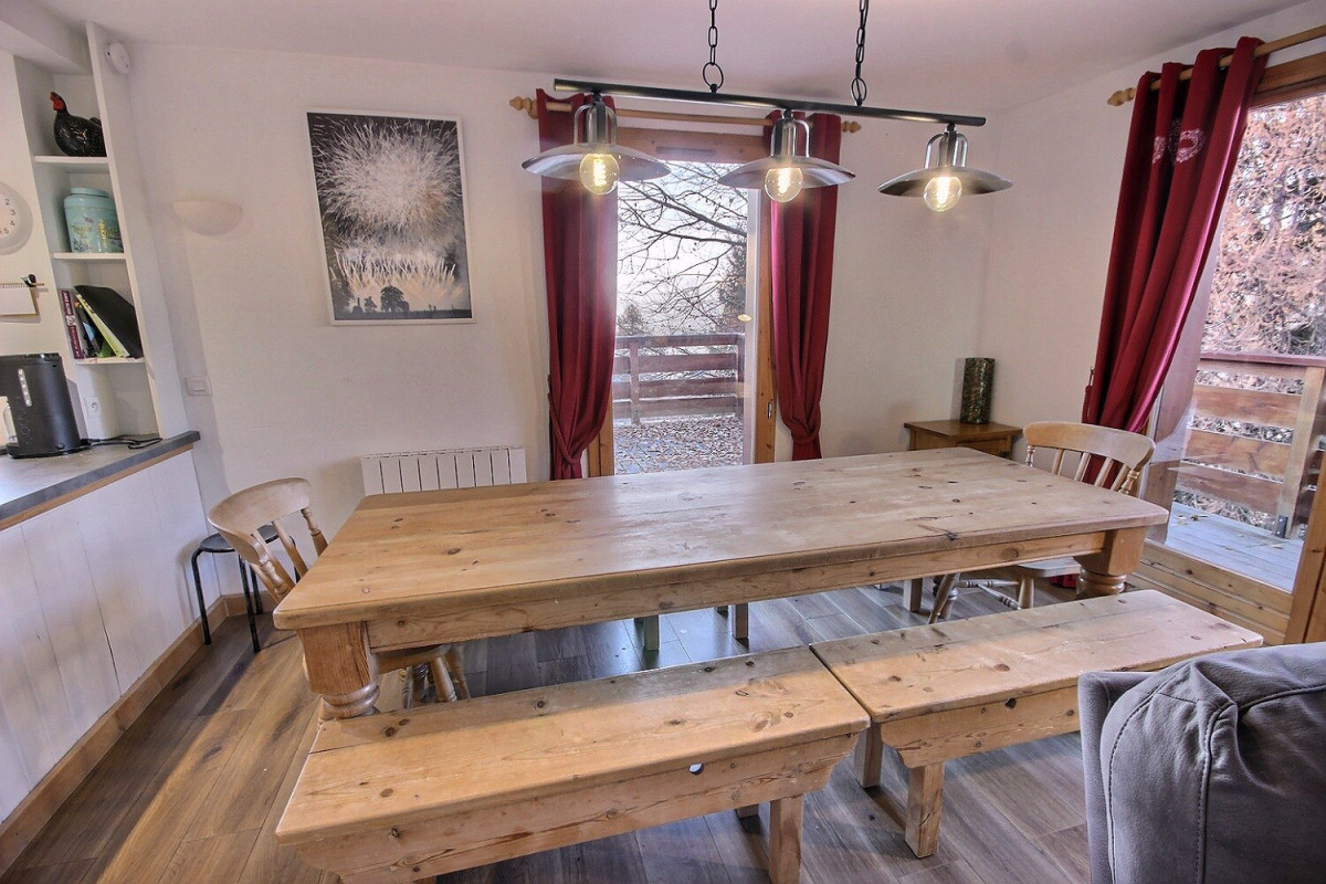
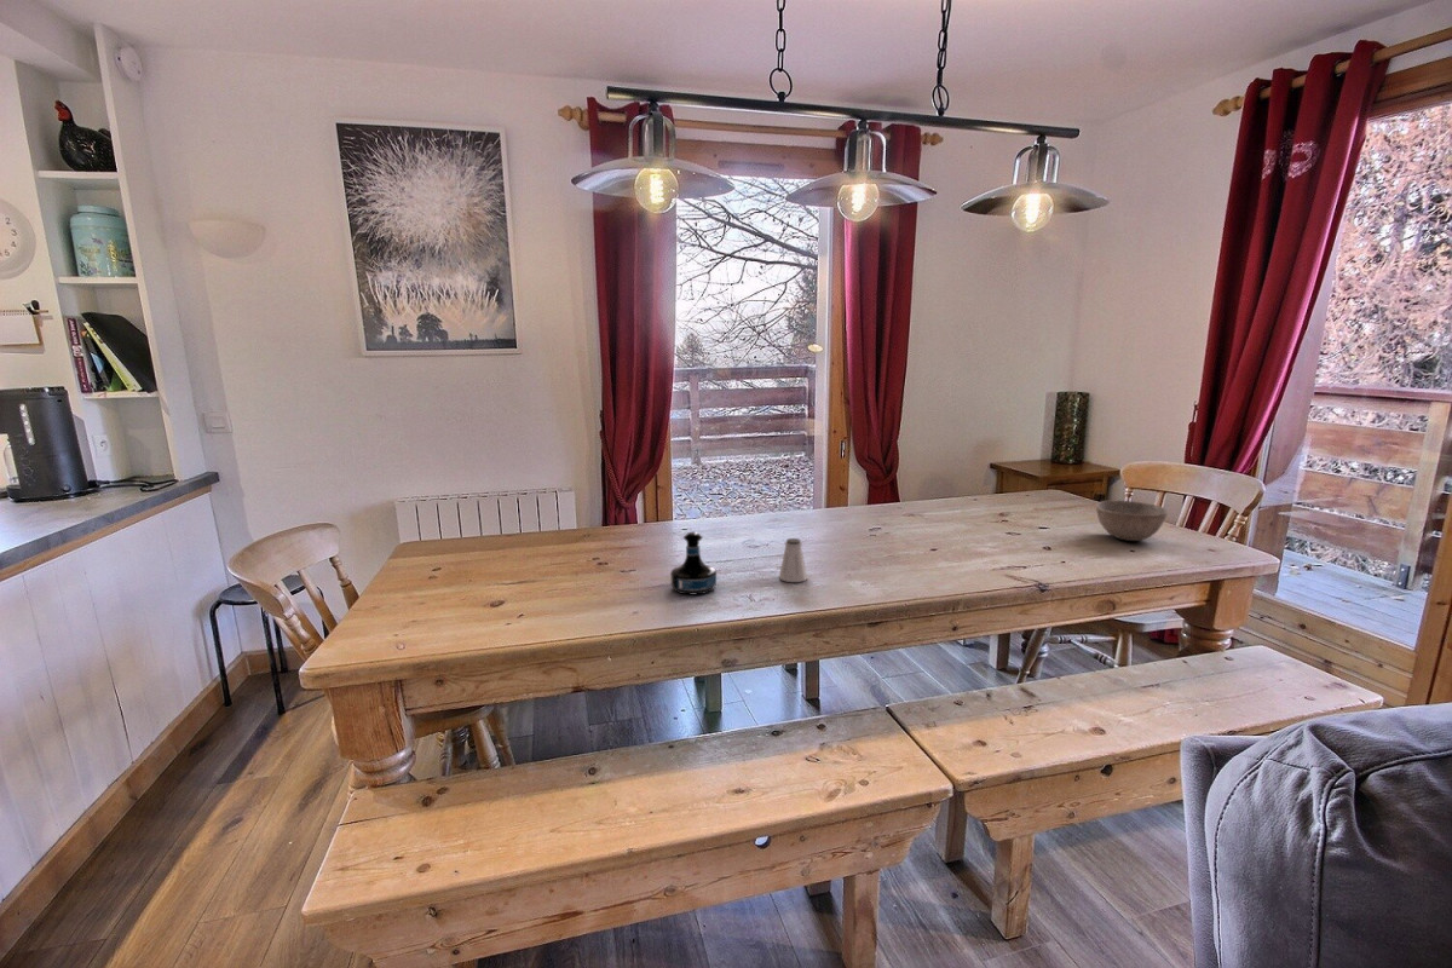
+ saltshaker [778,537,808,583]
+ bowl [1095,500,1169,542]
+ tequila bottle [669,531,718,595]
